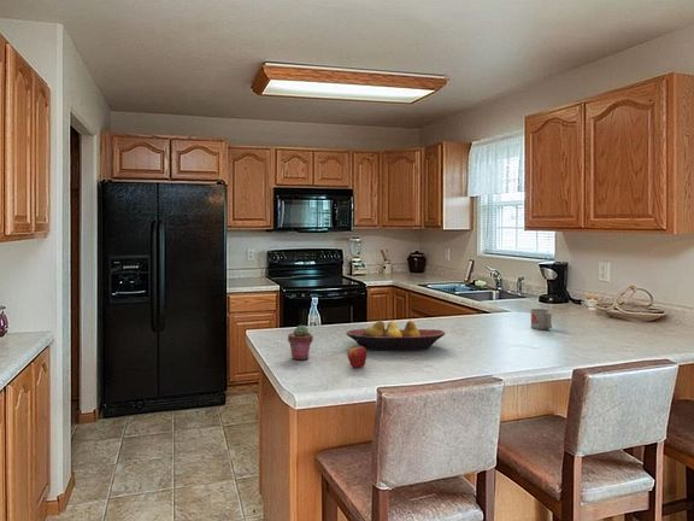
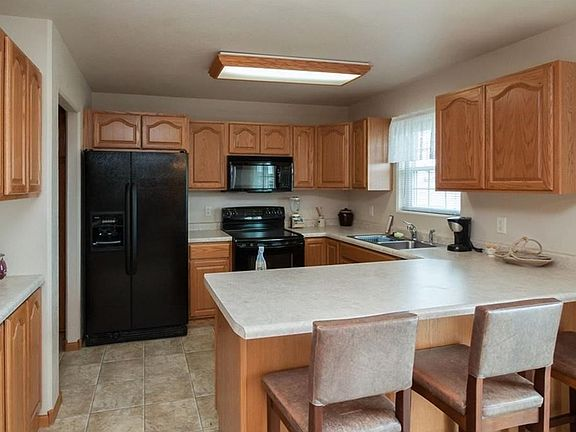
- fruit [346,338,367,369]
- potted succulent [287,324,314,361]
- mug [530,308,553,330]
- fruit bowl [346,320,446,351]
